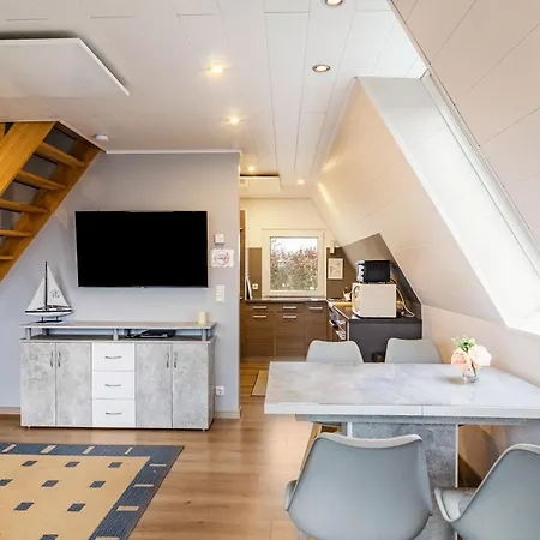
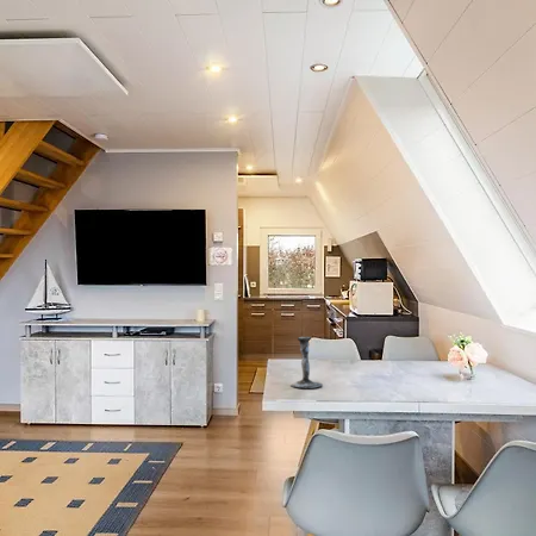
+ candle holder [289,336,324,389]
